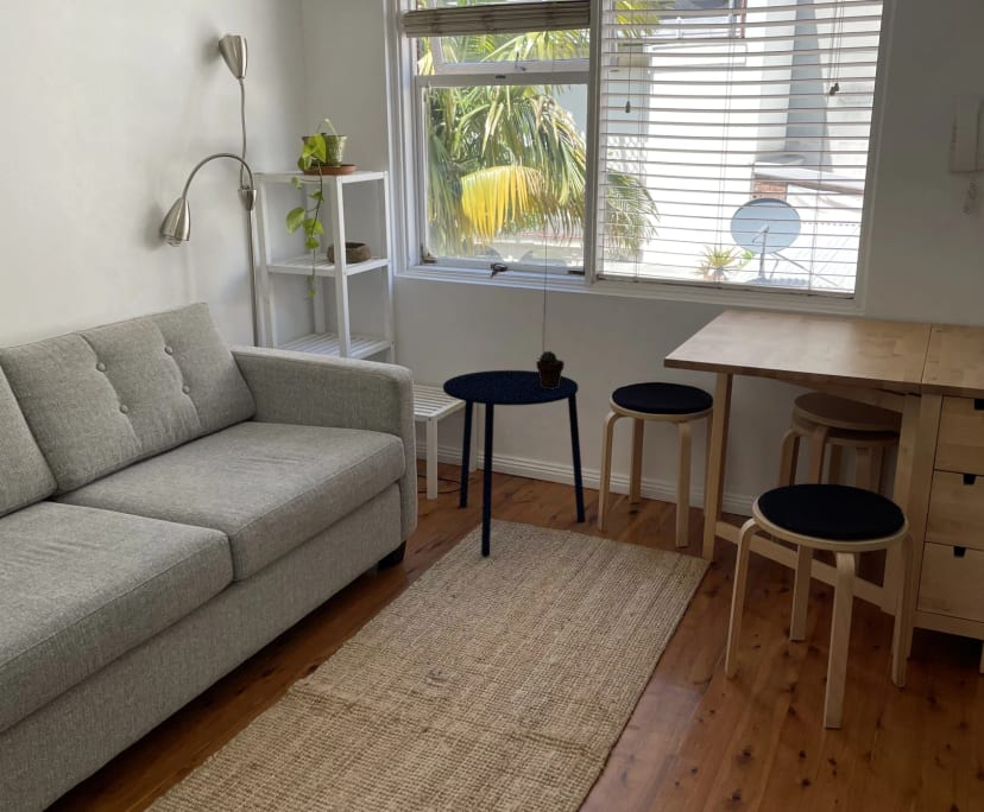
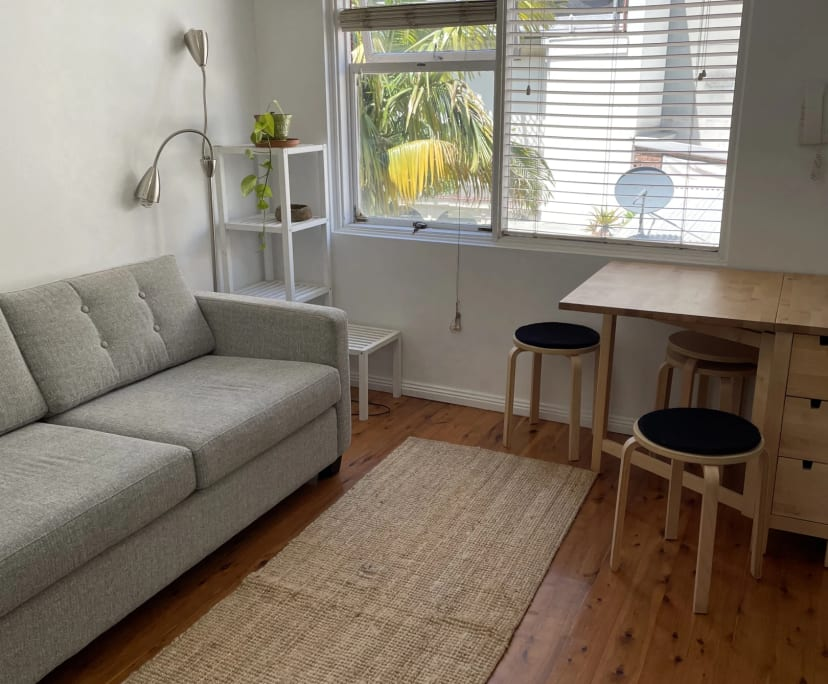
- potted succulent [535,350,566,389]
- side table [442,369,587,557]
